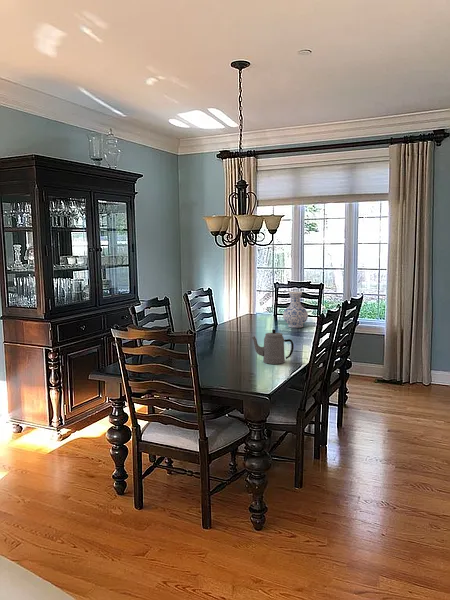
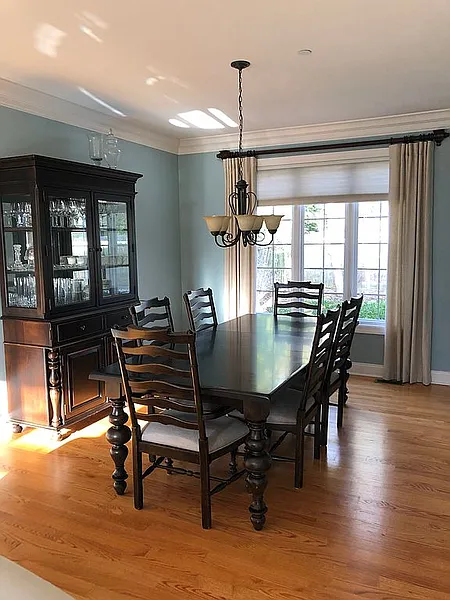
- vase [282,291,309,329]
- teapot [251,329,295,365]
